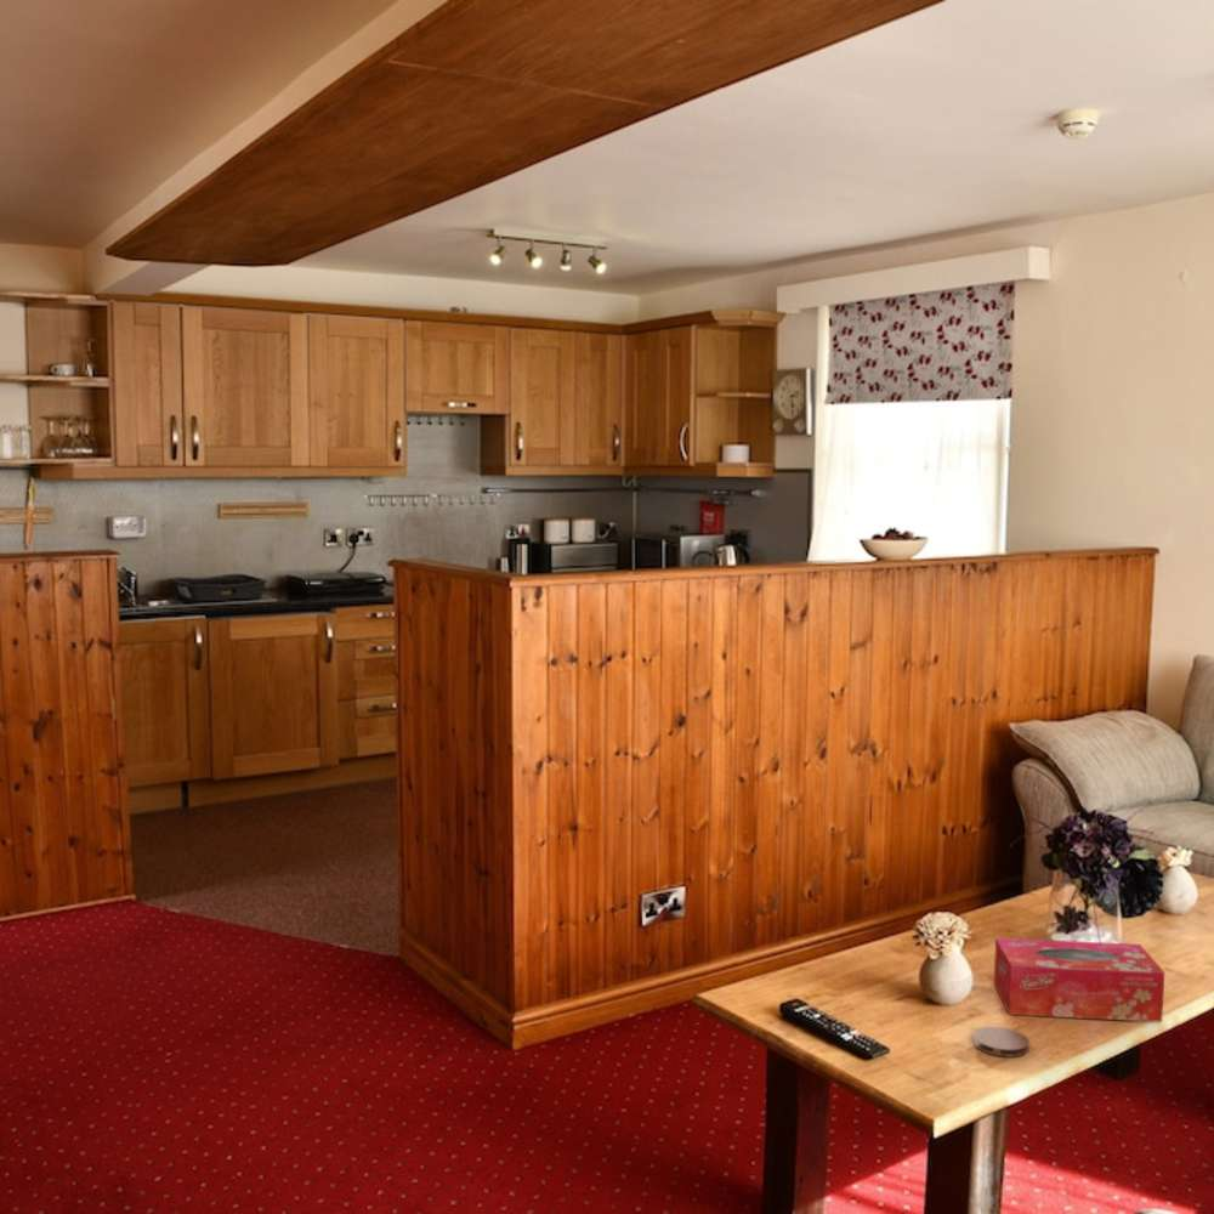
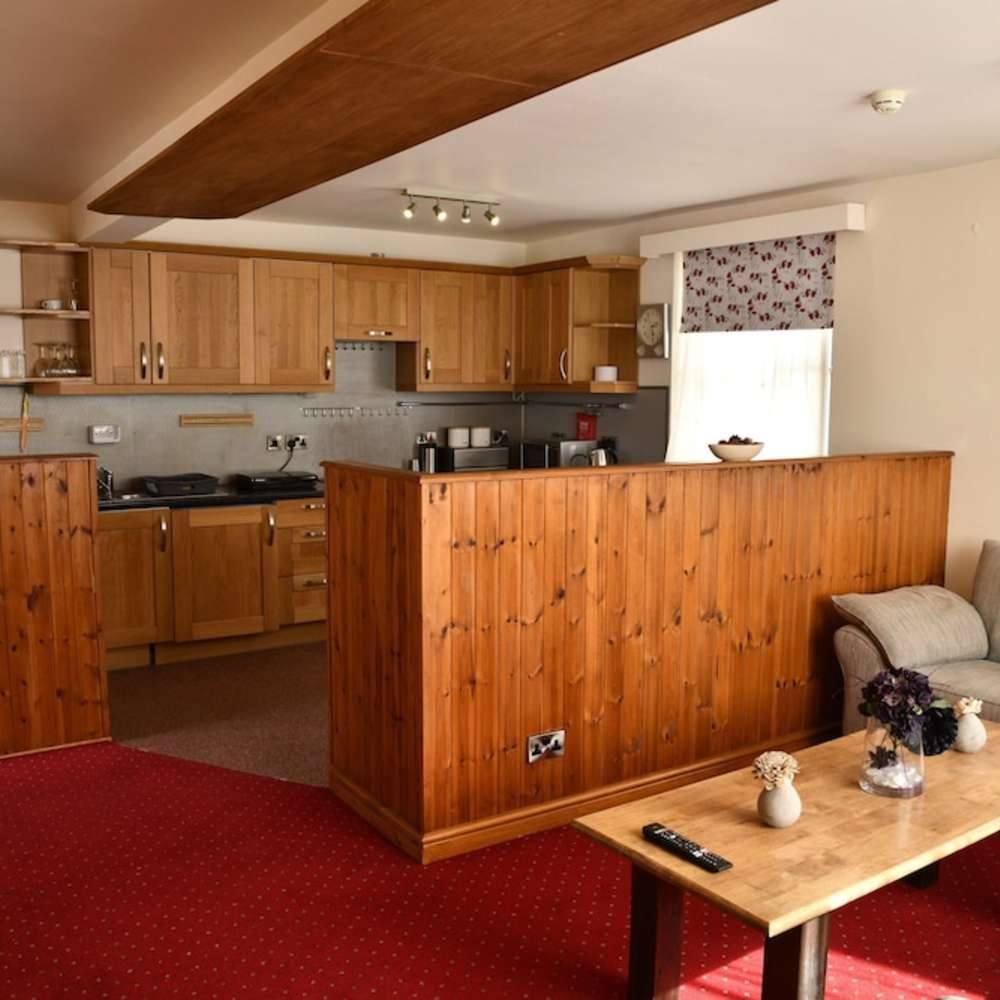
- tissue box [993,937,1165,1023]
- coaster [972,1026,1031,1059]
